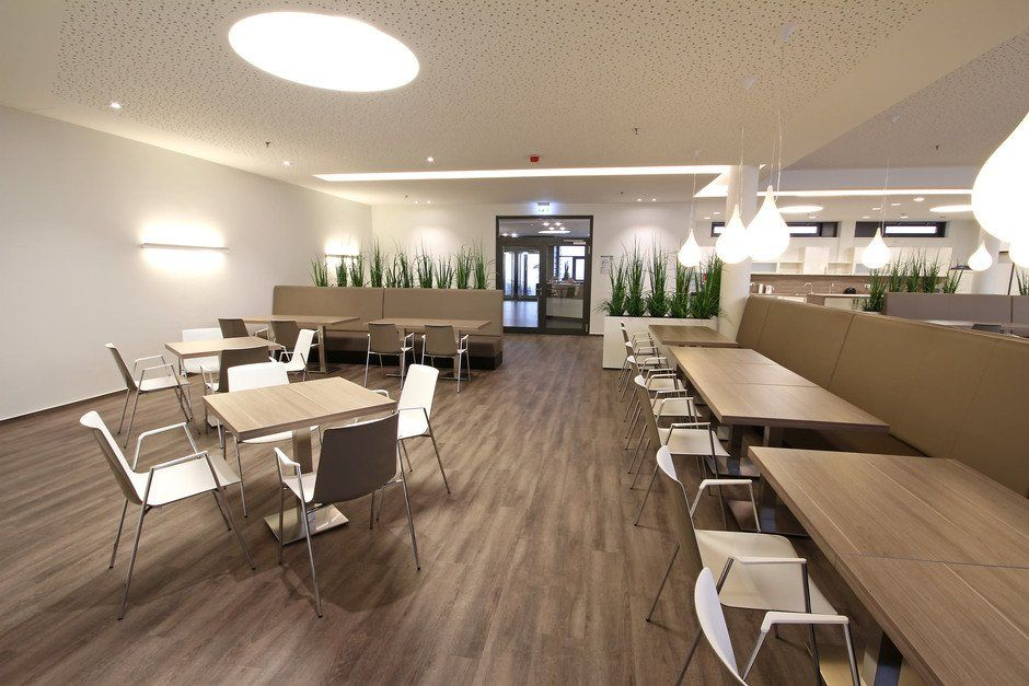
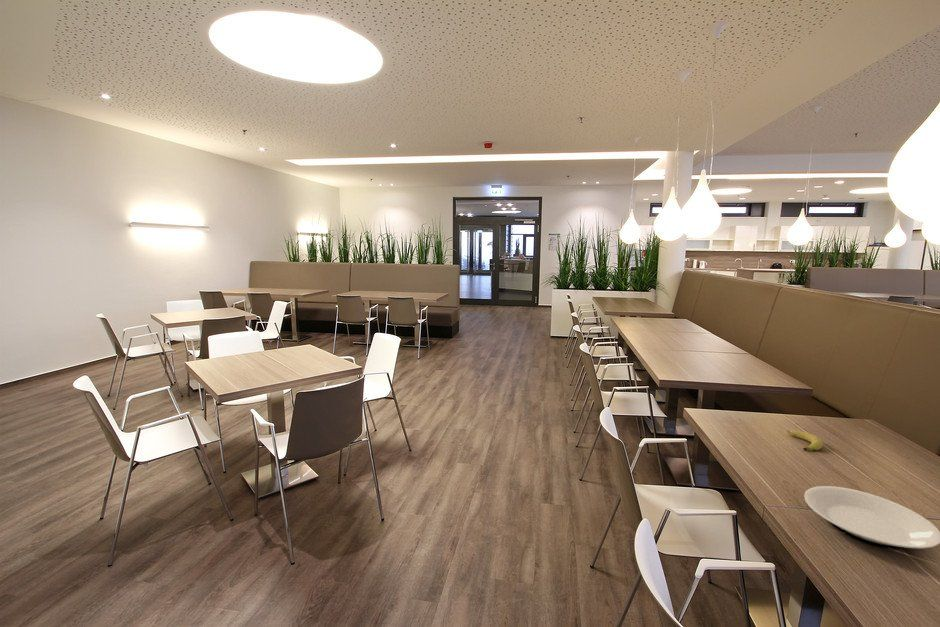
+ plate [803,485,940,550]
+ fruit [787,429,824,452]
